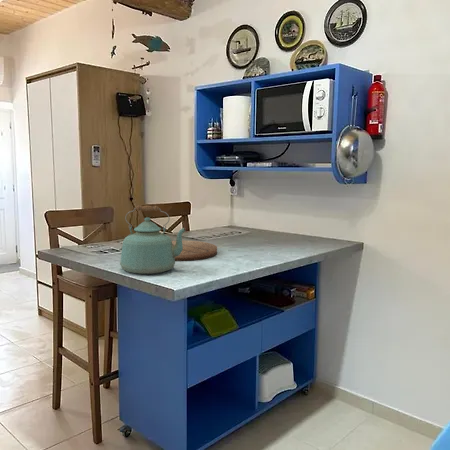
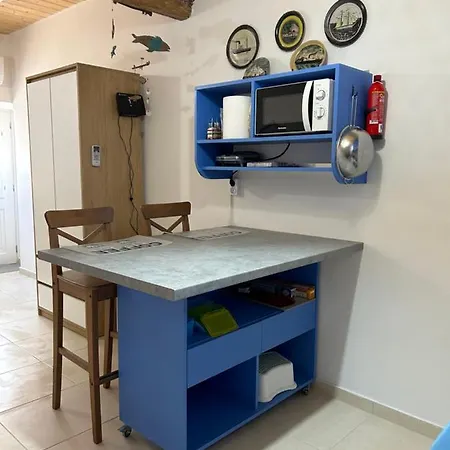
- cutting board [172,239,218,262]
- kettle [119,204,187,275]
